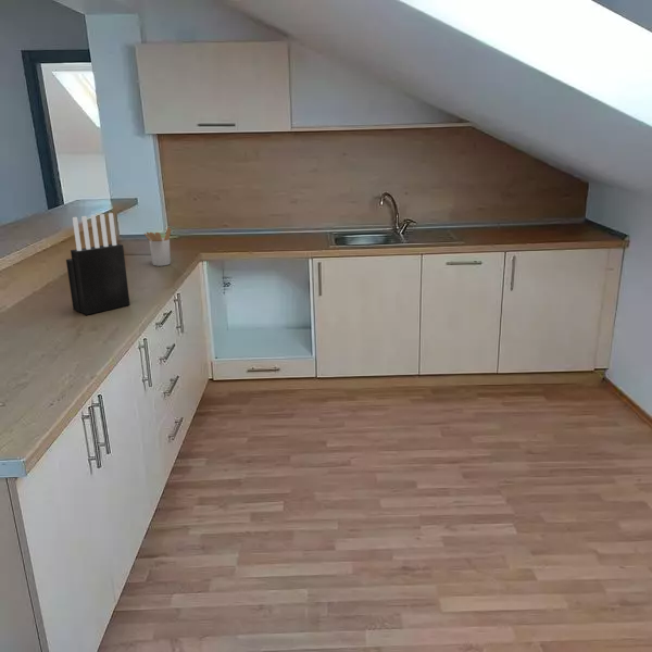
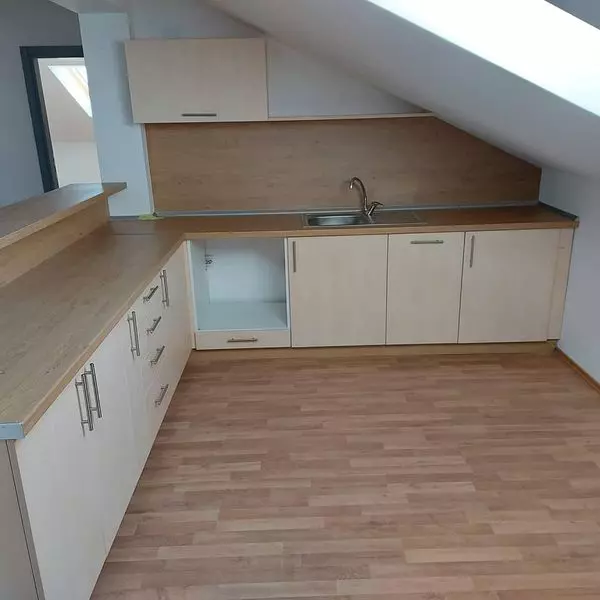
- knife block [65,212,131,316]
- utensil holder [143,227,172,267]
